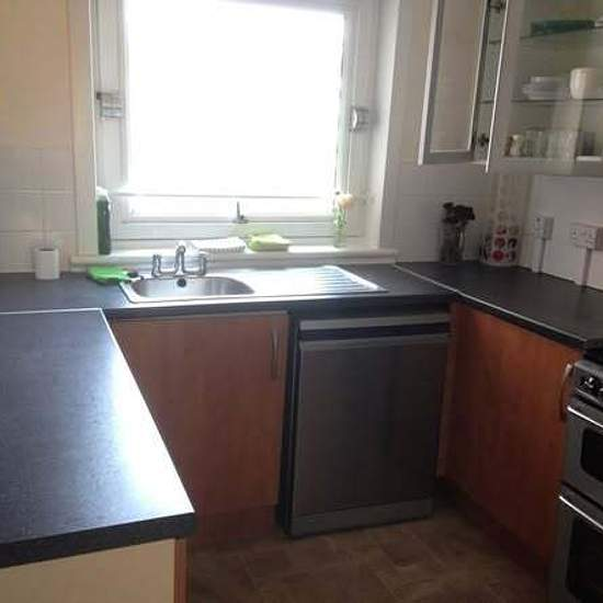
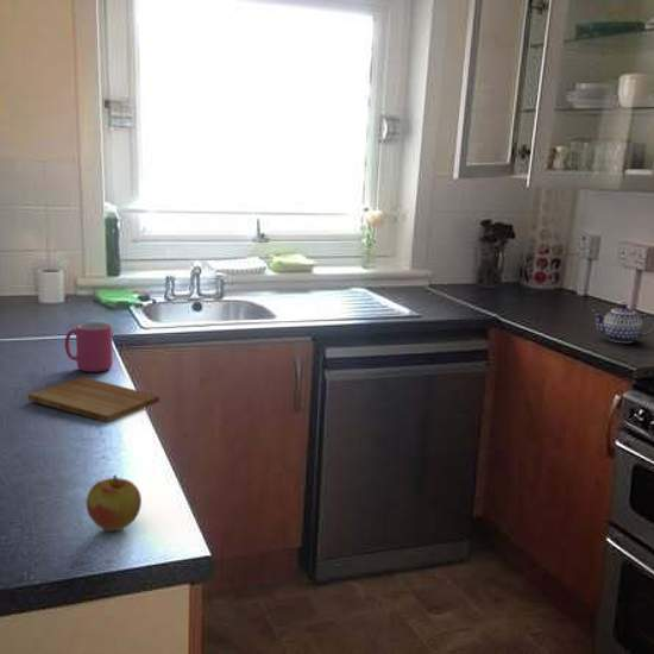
+ mug [64,321,113,373]
+ teapot [591,303,654,344]
+ apple [86,473,143,533]
+ cutting board [27,376,161,423]
